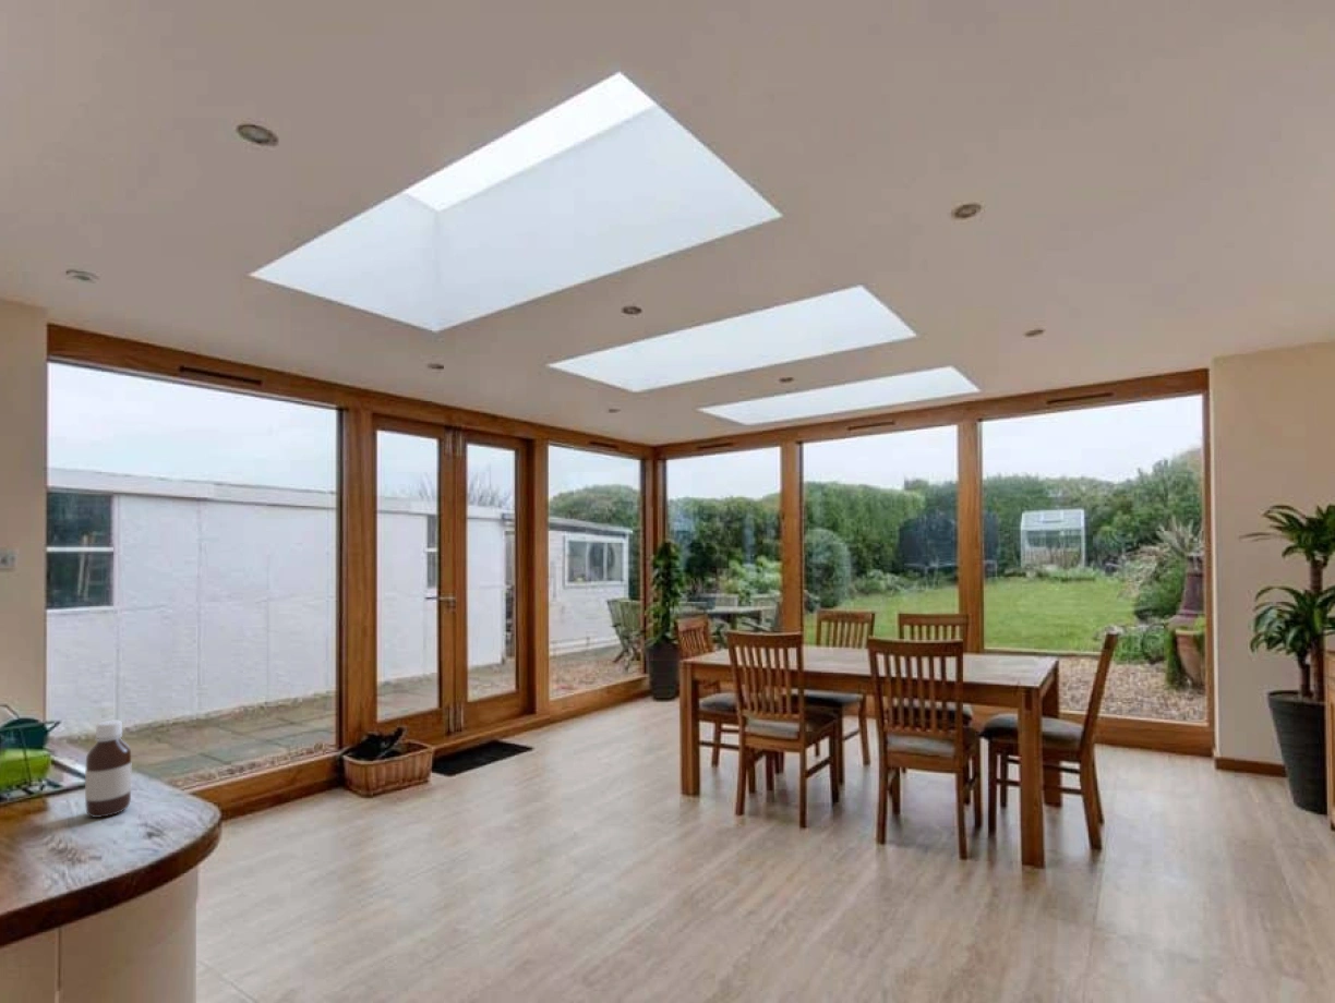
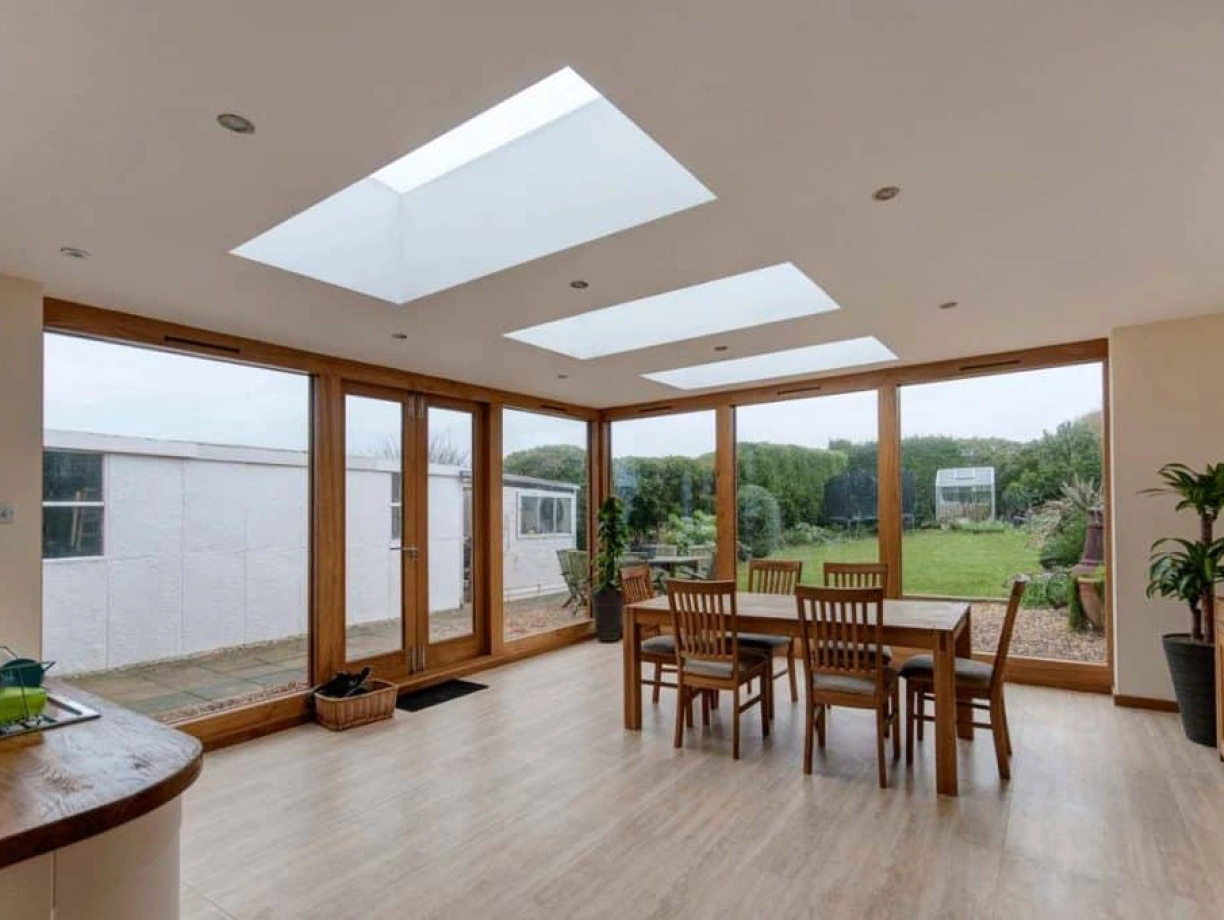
- bottle [84,718,132,819]
